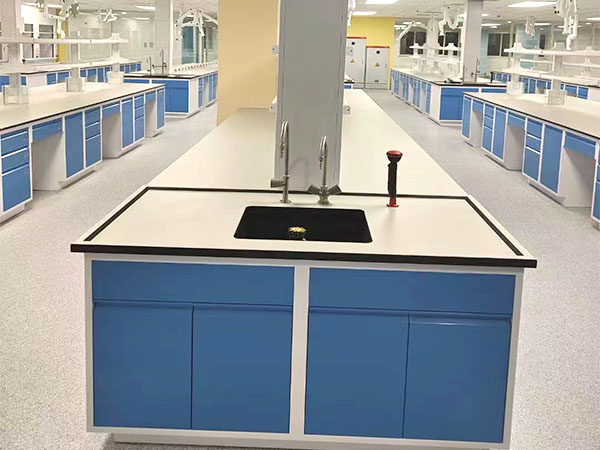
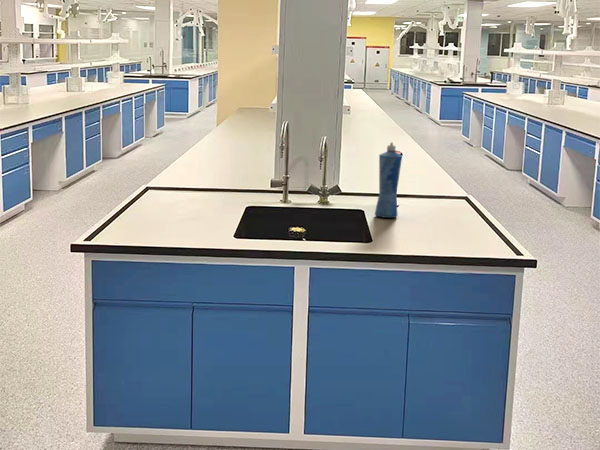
+ squeeze bottle [374,141,403,219]
